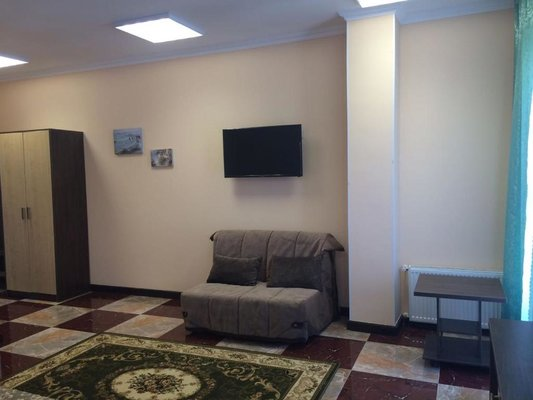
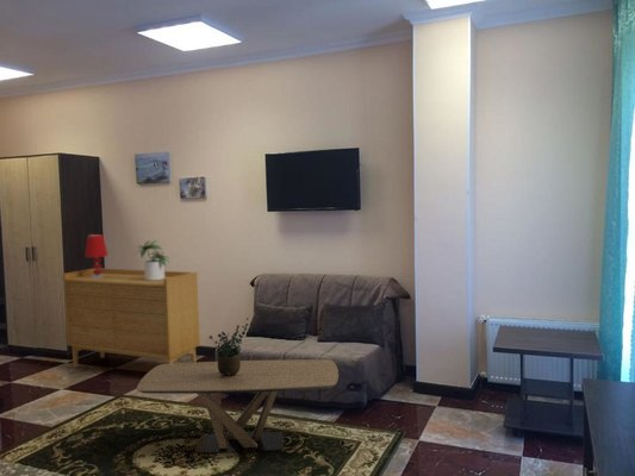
+ potted plant [131,239,172,281]
+ coffee table [136,358,340,453]
+ table lamp [83,233,110,278]
+ sideboard [62,267,201,369]
+ potted plant [208,317,249,376]
